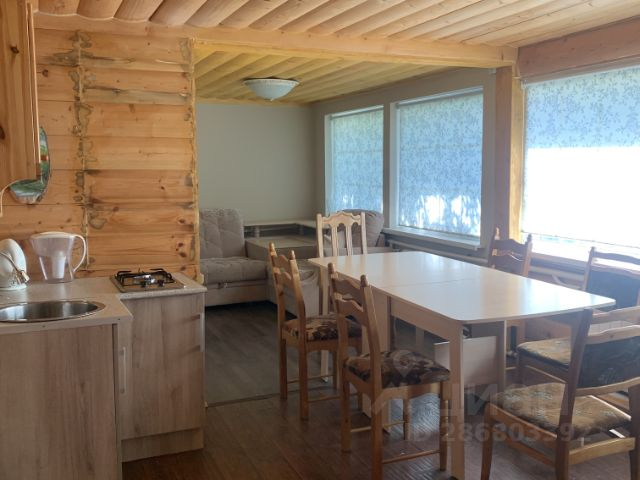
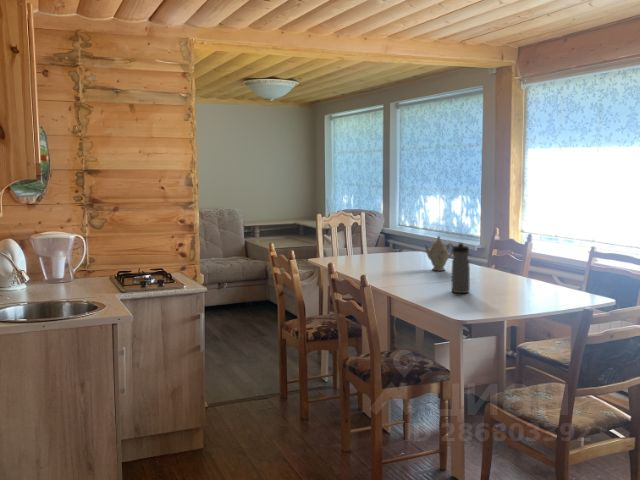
+ chinaware [422,235,454,272]
+ water bottle [451,241,471,294]
